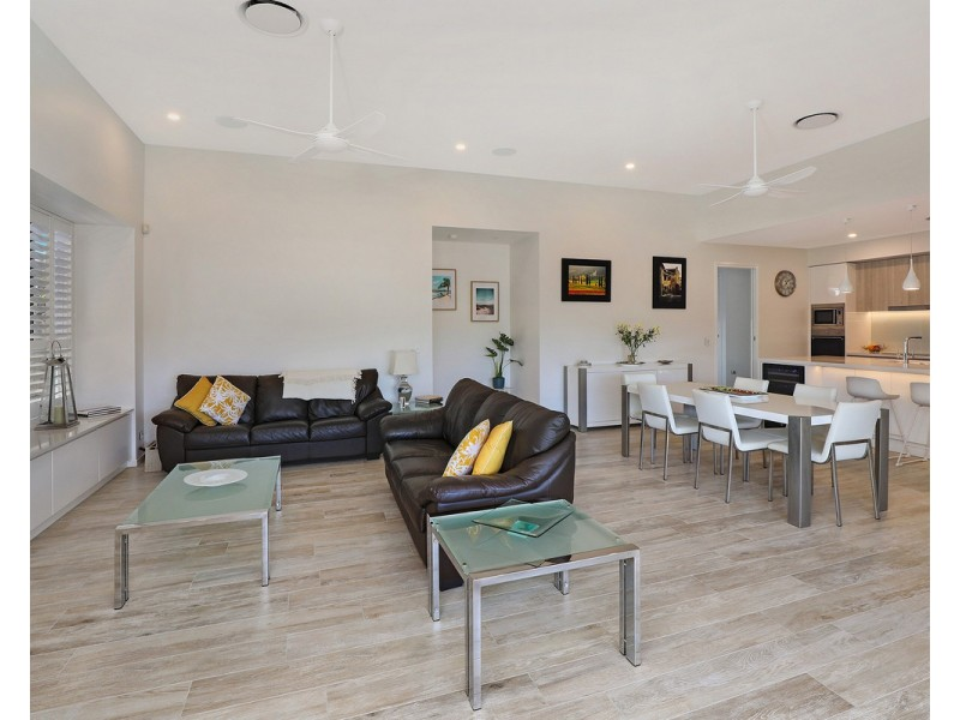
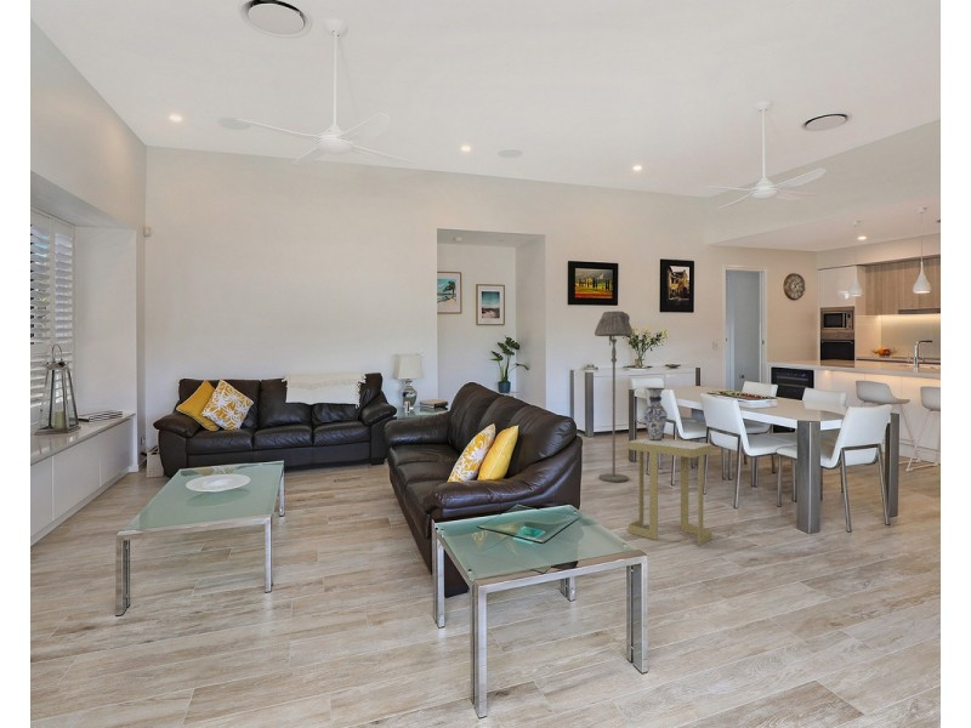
+ vase [642,387,669,440]
+ side table [628,437,712,547]
+ floor lamp [594,309,634,483]
